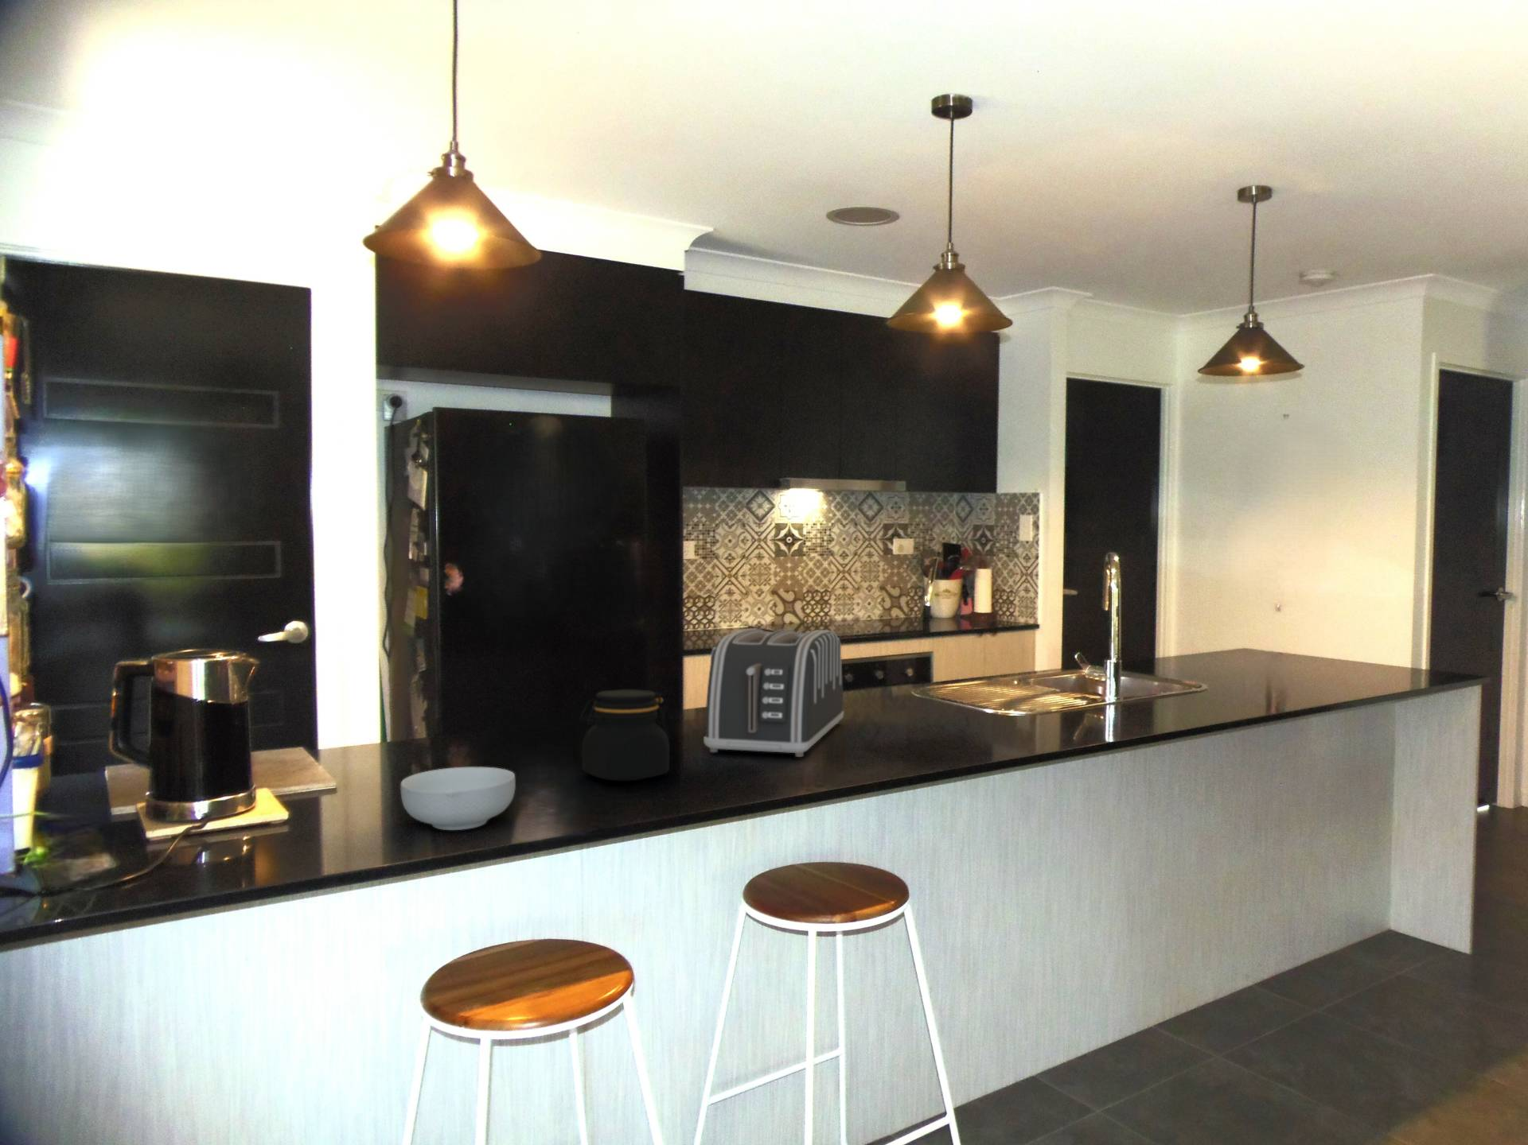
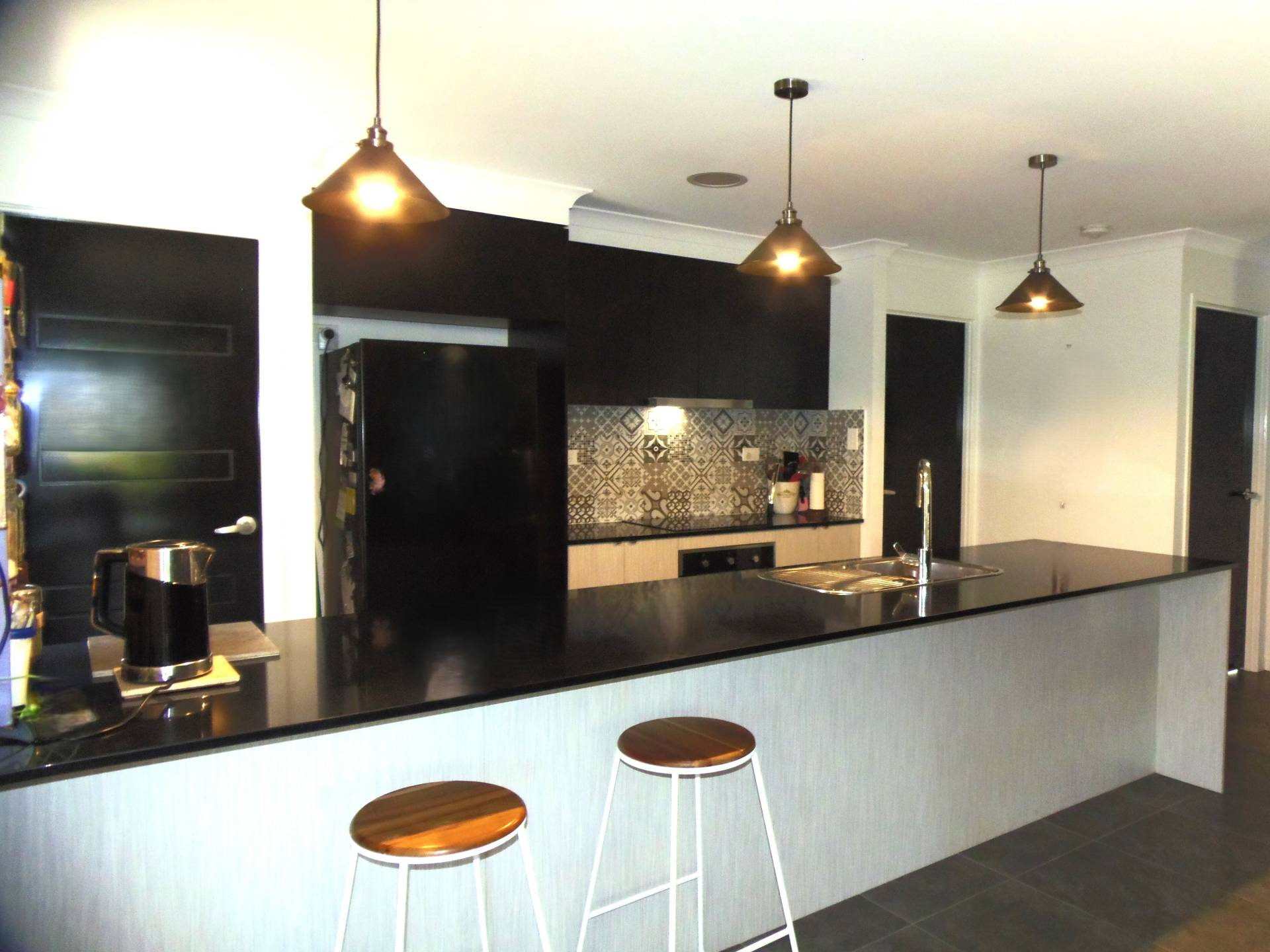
- cereal bowl [399,766,516,831]
- jar [579,689,670,783]
- toaster [703,628,845,758]
